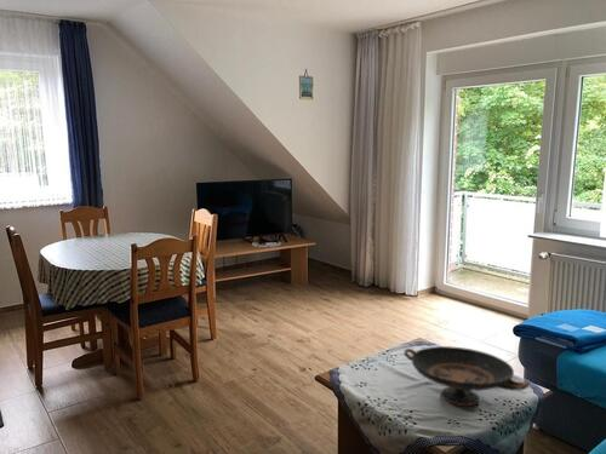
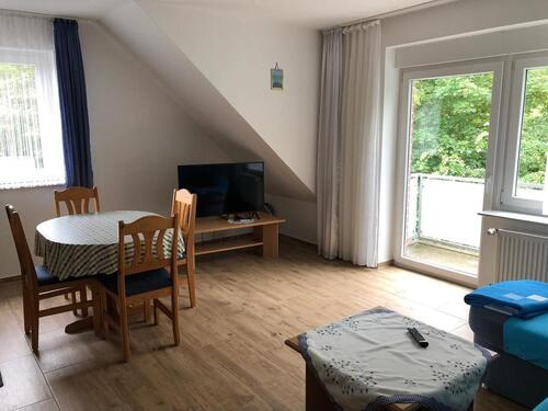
- decorative bowl [402,345,530,407]
